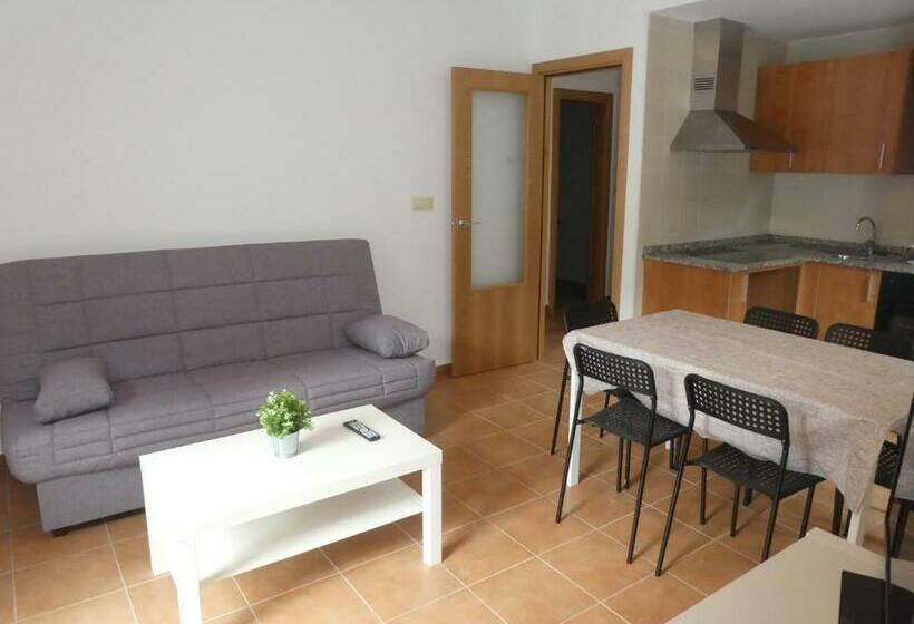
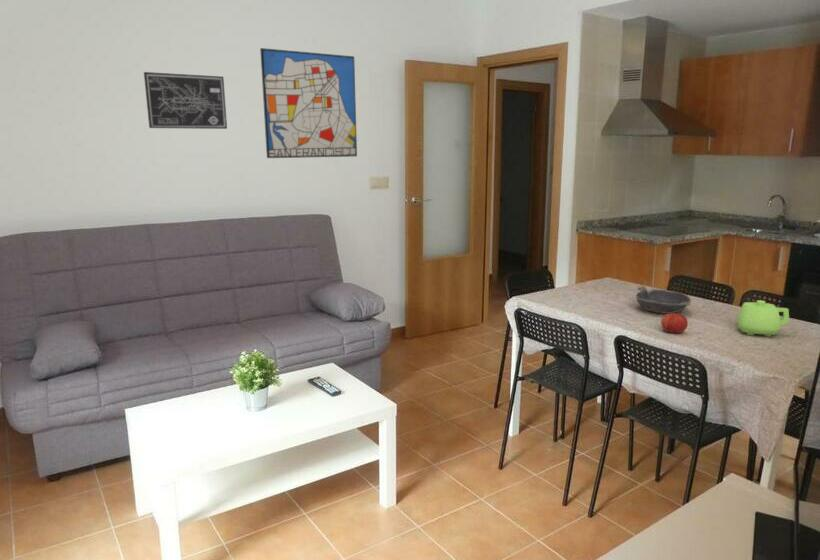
+ fruit [660,312,689,334]
+ wall art [143,71,228,130]
+ bowl [635,285,692,314]
+ teapot [736,299,790,338]
+ wall art [259,47,358,159]
